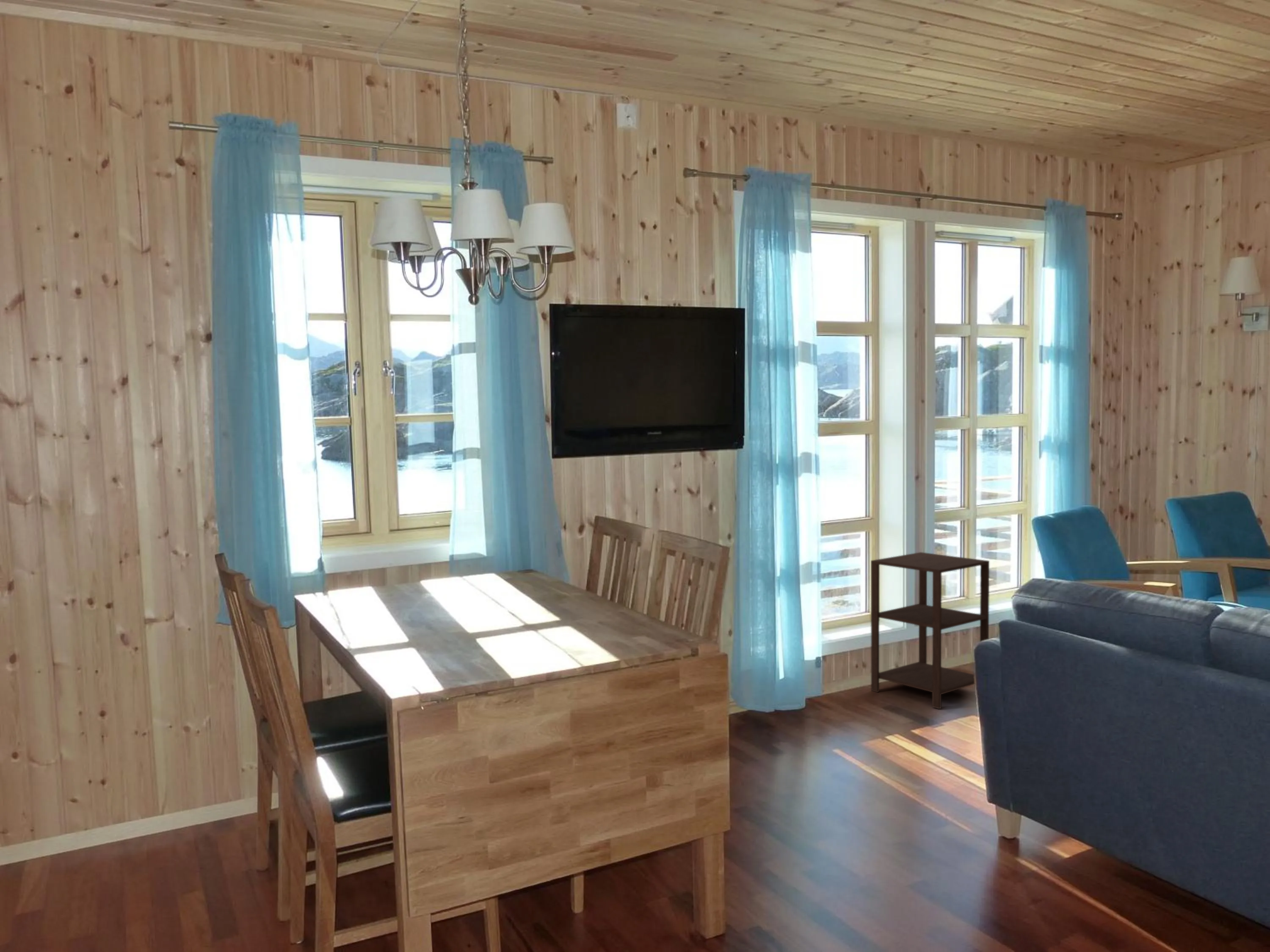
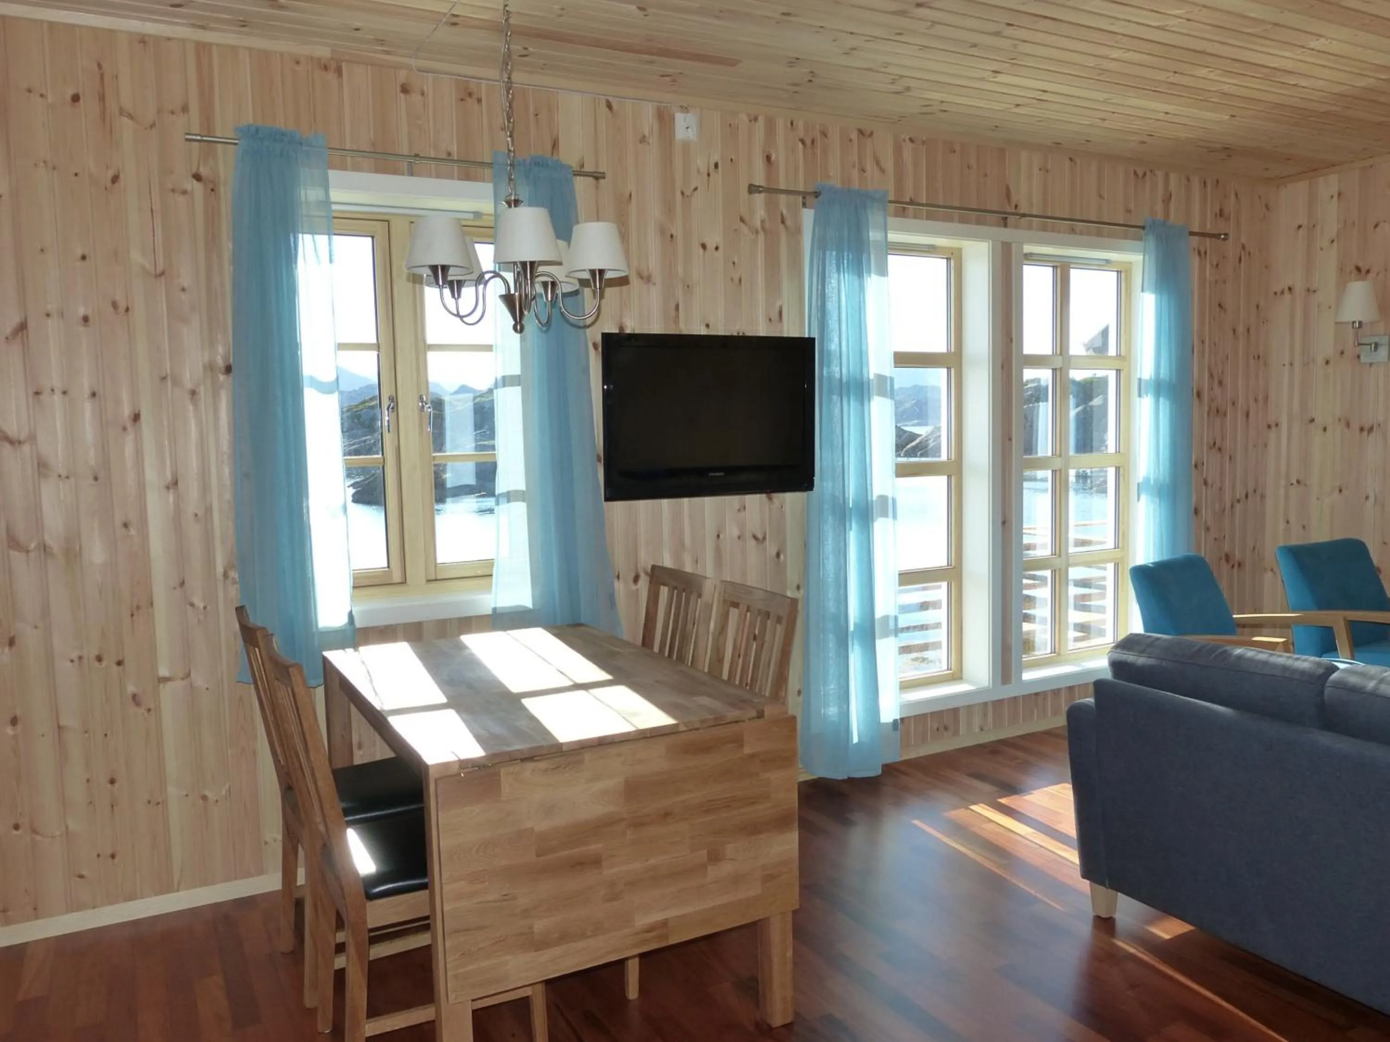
- side table [870,552,990,710]
